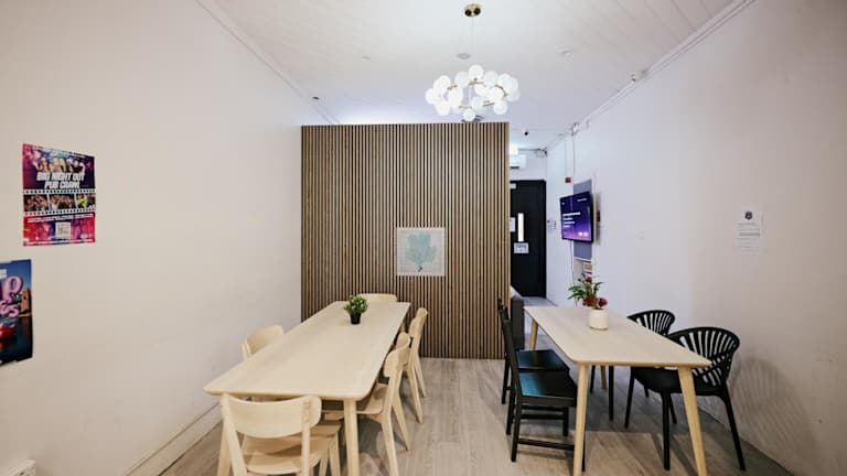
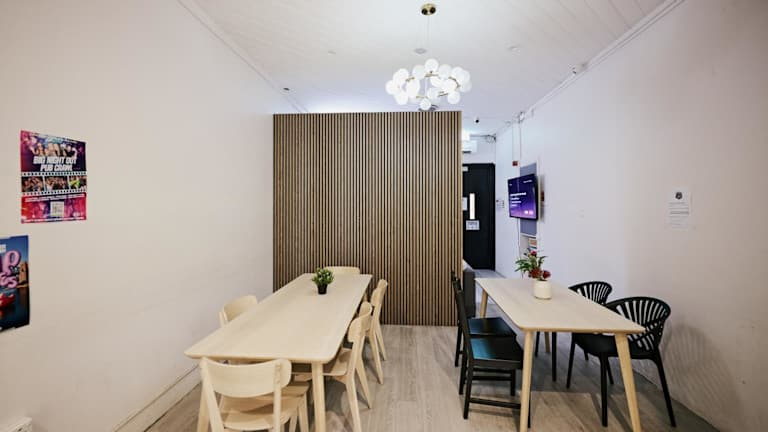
- wall art [396,227,446,277]
